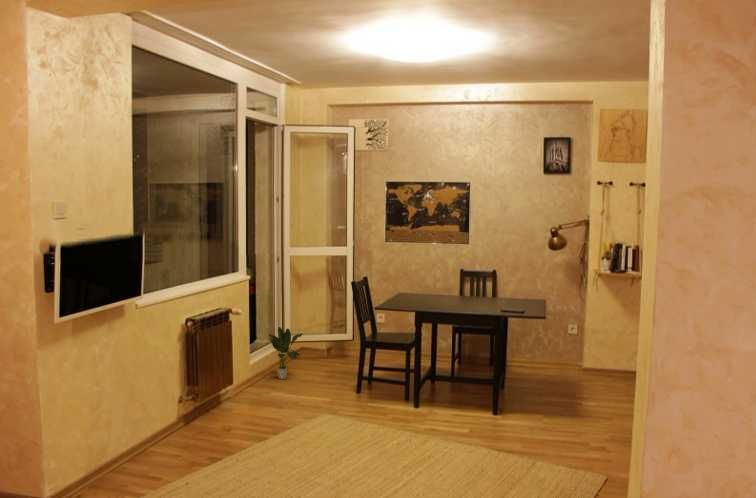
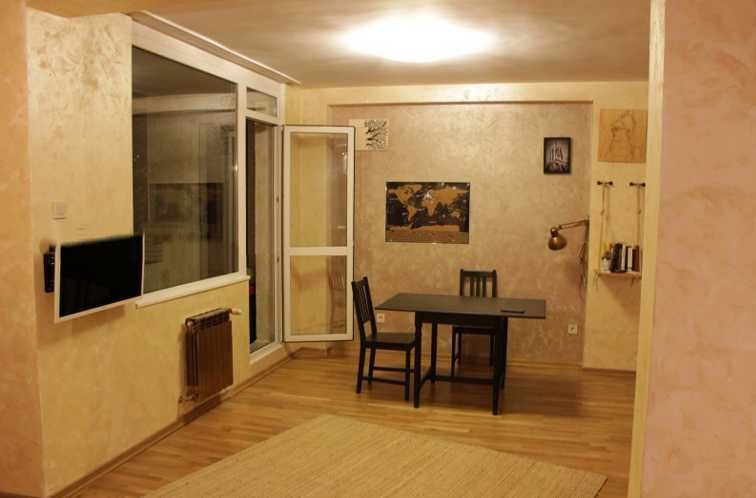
- potted plant [267,326,304,380]
